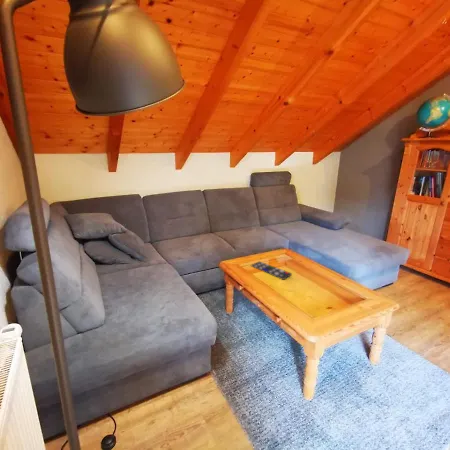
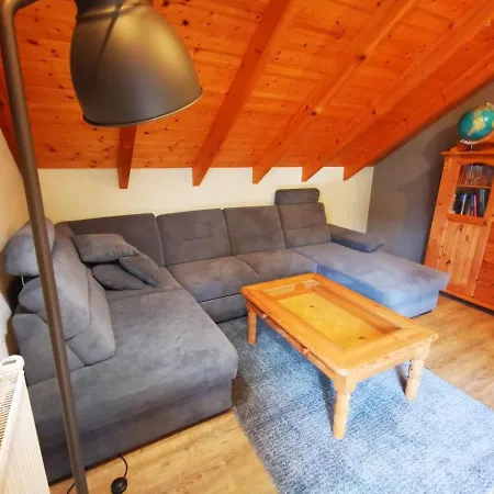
- remote control [250,260,293,281]
